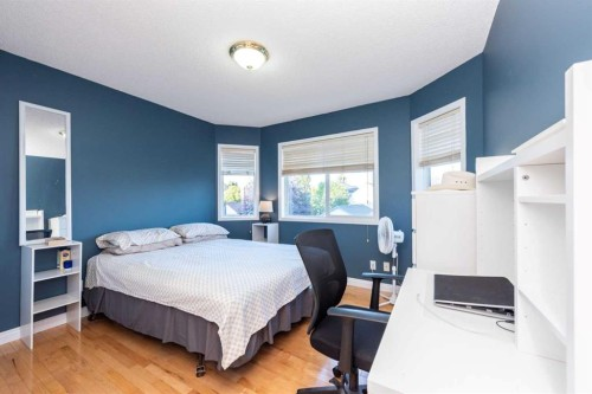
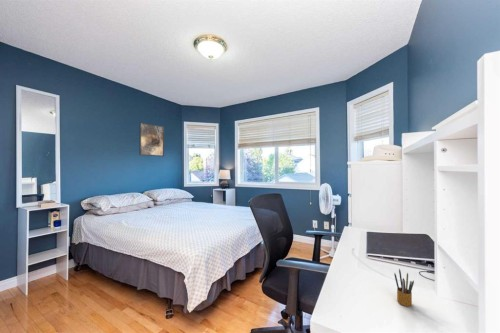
+ pencil box [393,268,415,307]
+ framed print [139,121,165,157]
